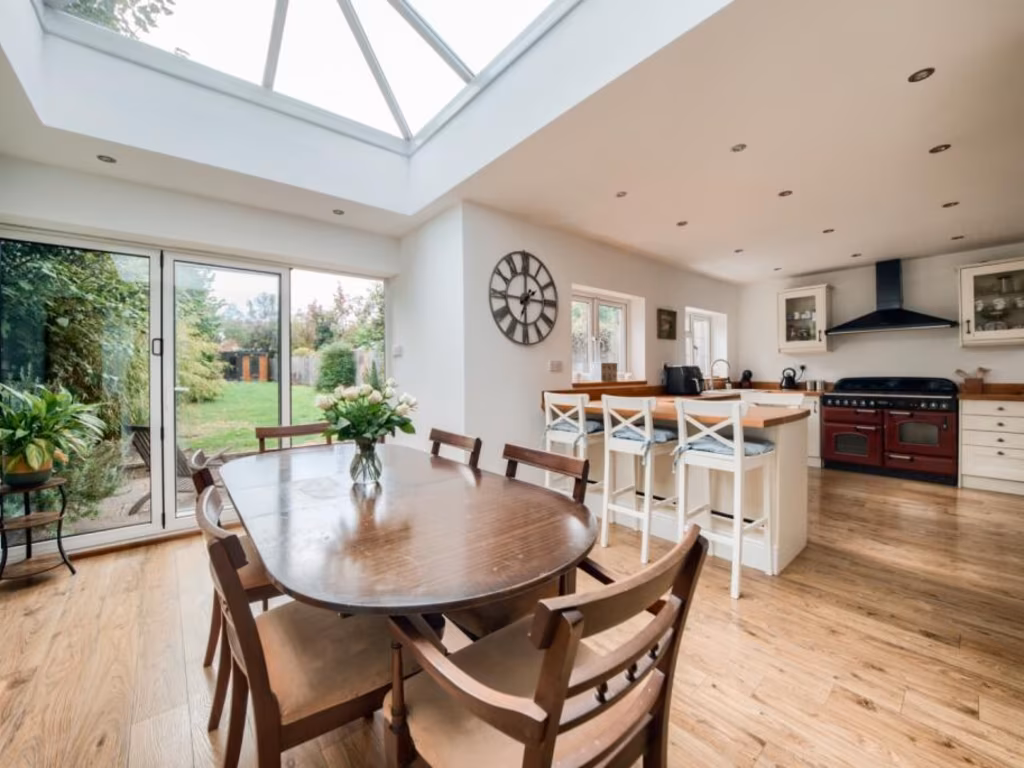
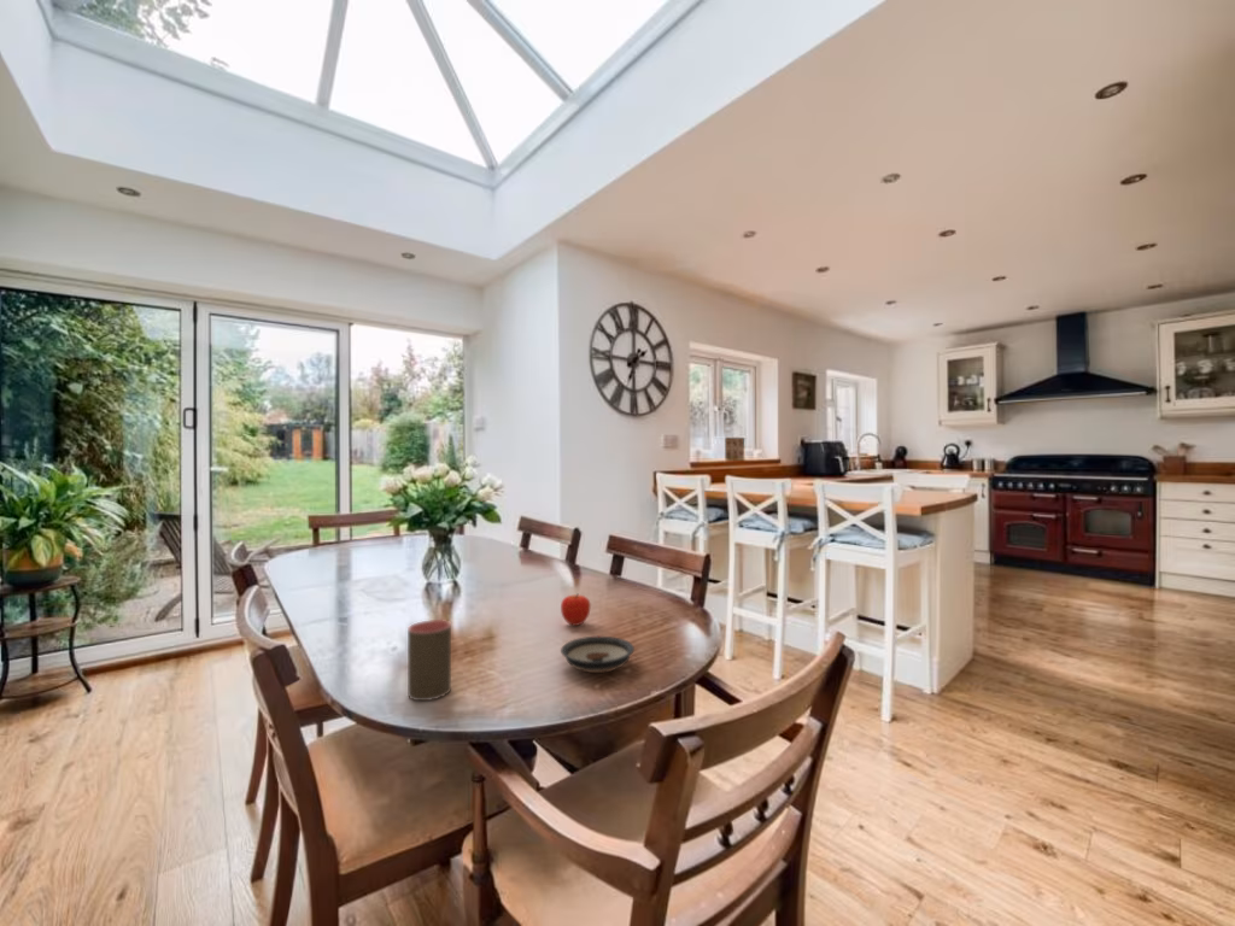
+ cup [406,619,452,702]
+ saucer [560,635,636,674]
+ fruit [560,592,592,627]
